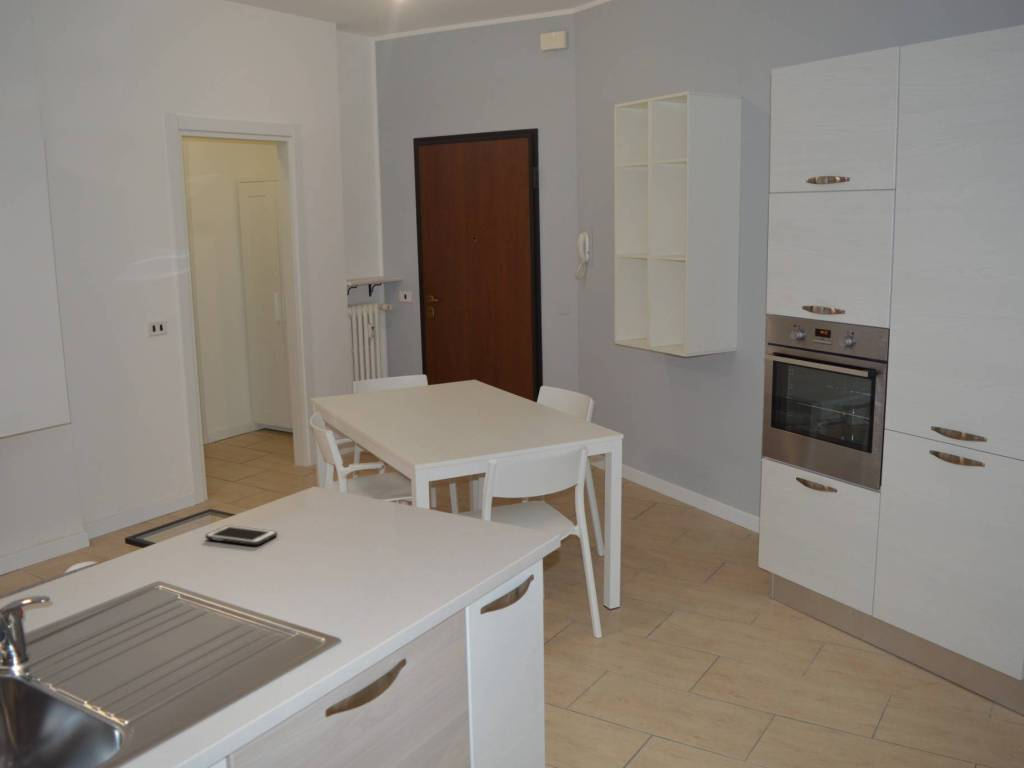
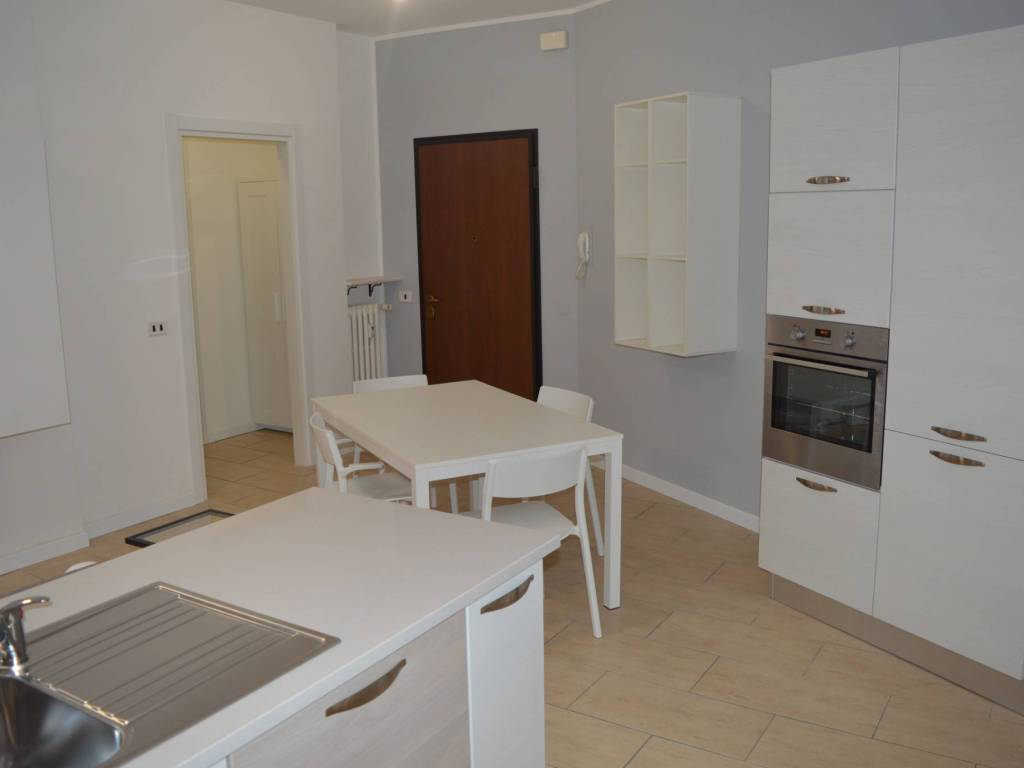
- cell phone [204,524,278,546]
